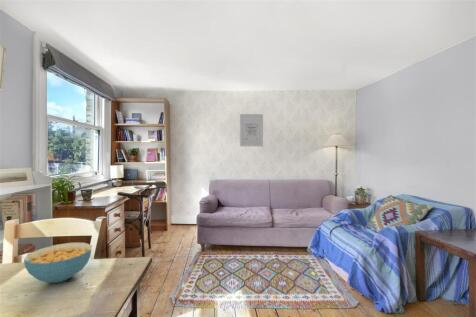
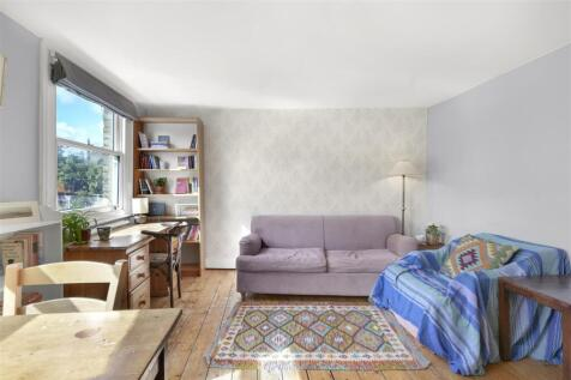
- wall art [239,113,264,147]
- cereal bowl [23,242,93,284]
